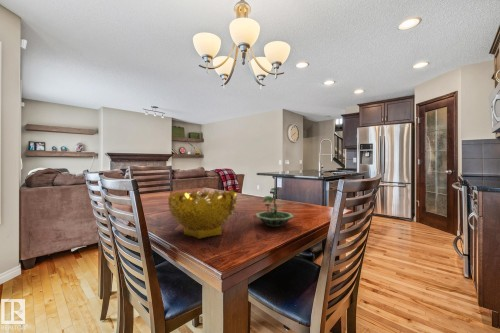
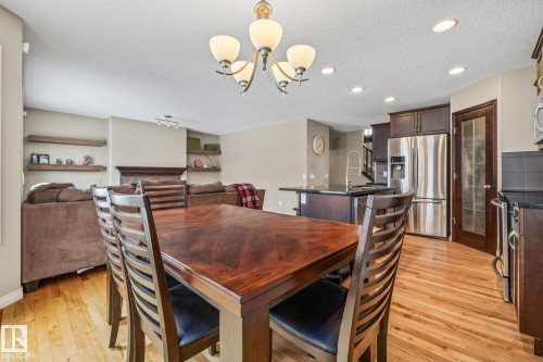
- terrarium [255,186,295,228]
- decorative bowl [167,189,238,240]
